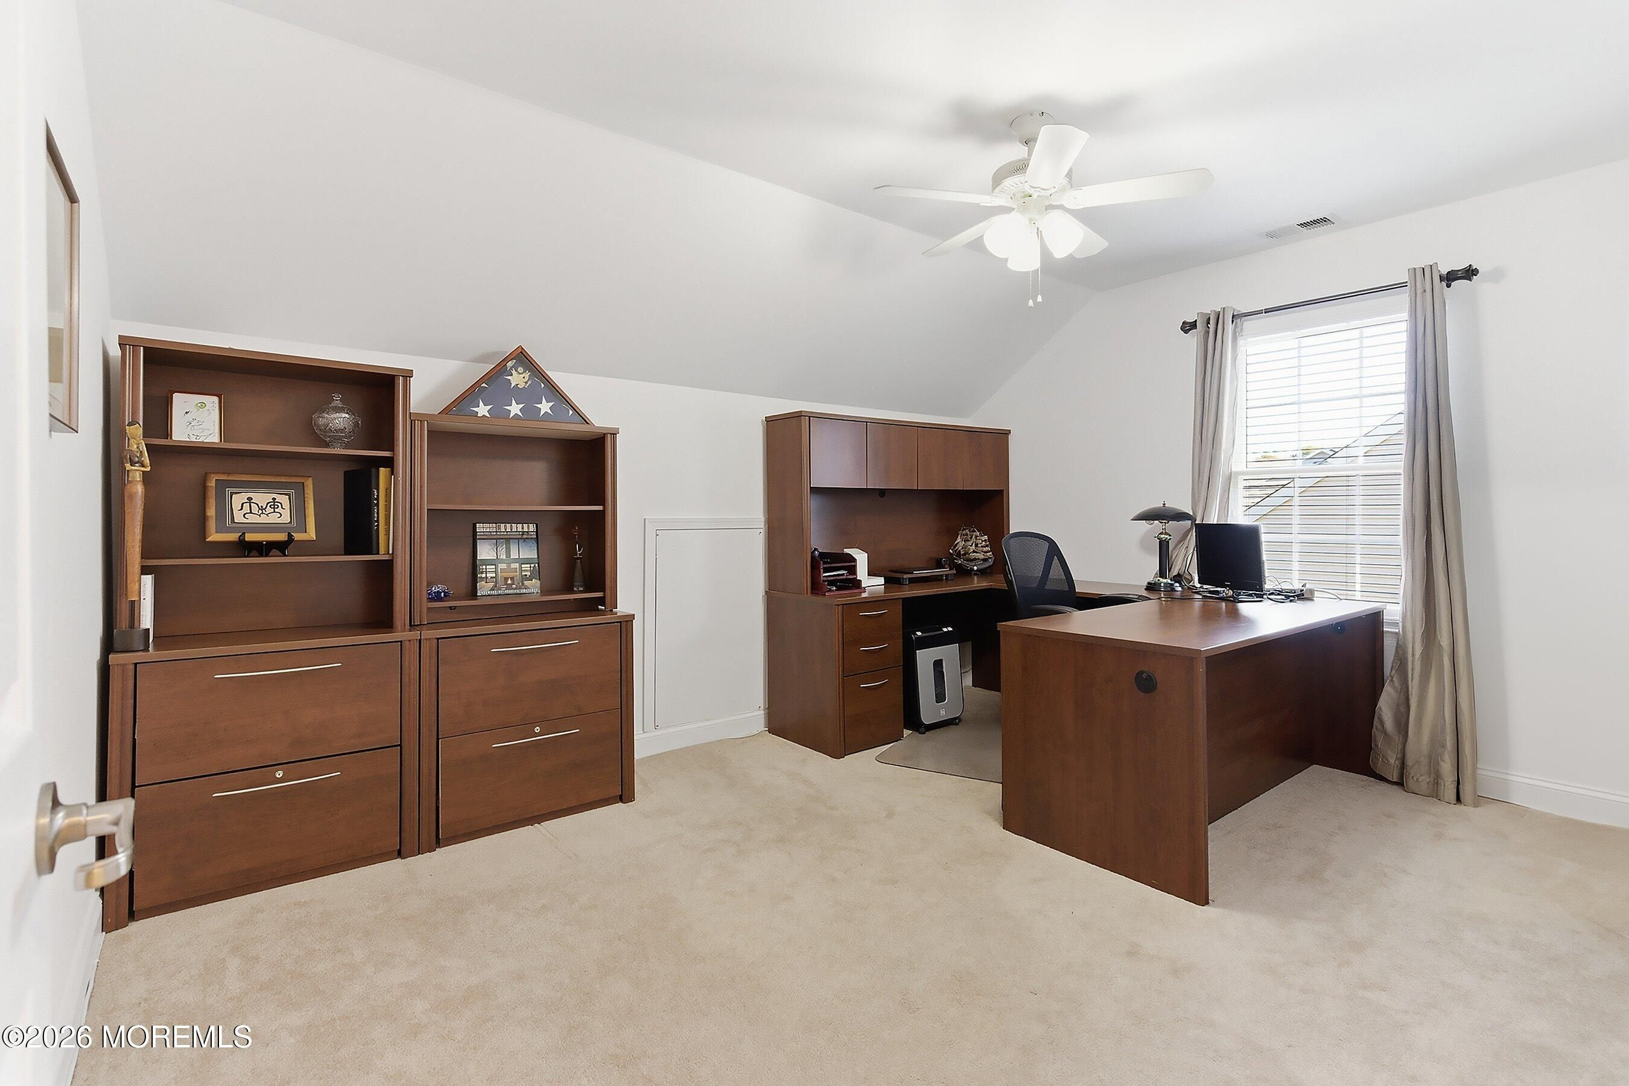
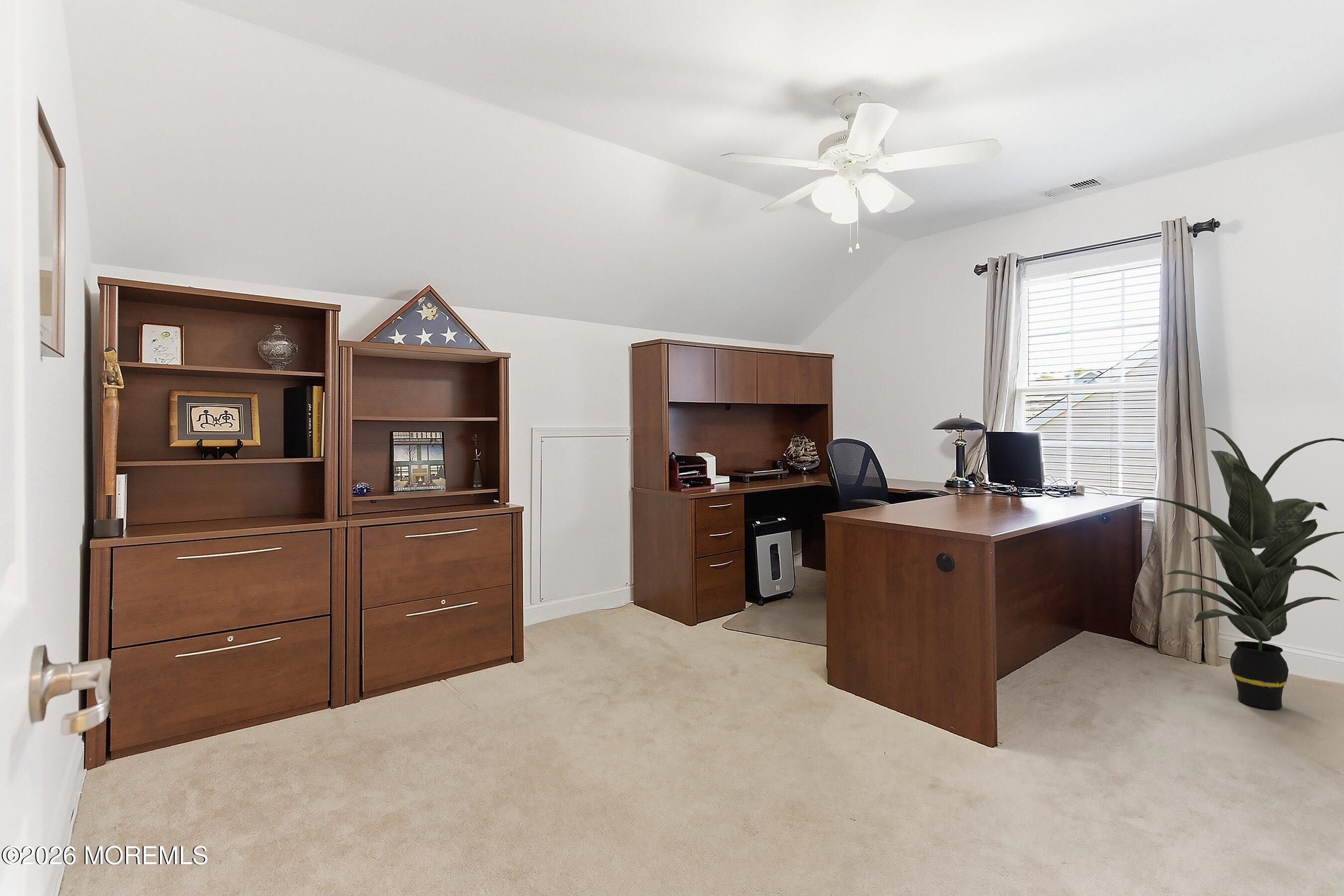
+ indoor plant [1131,427,1344,709]
